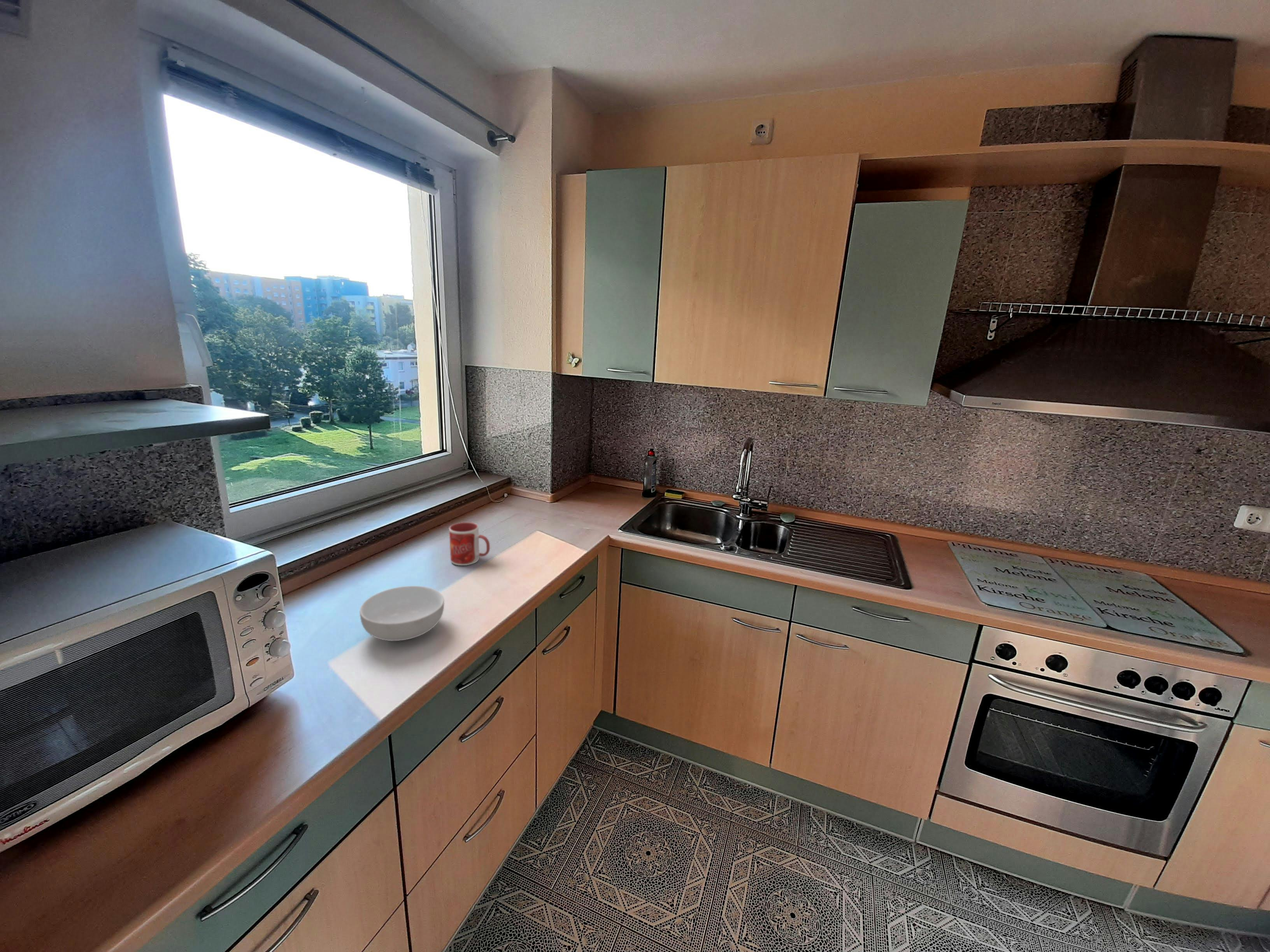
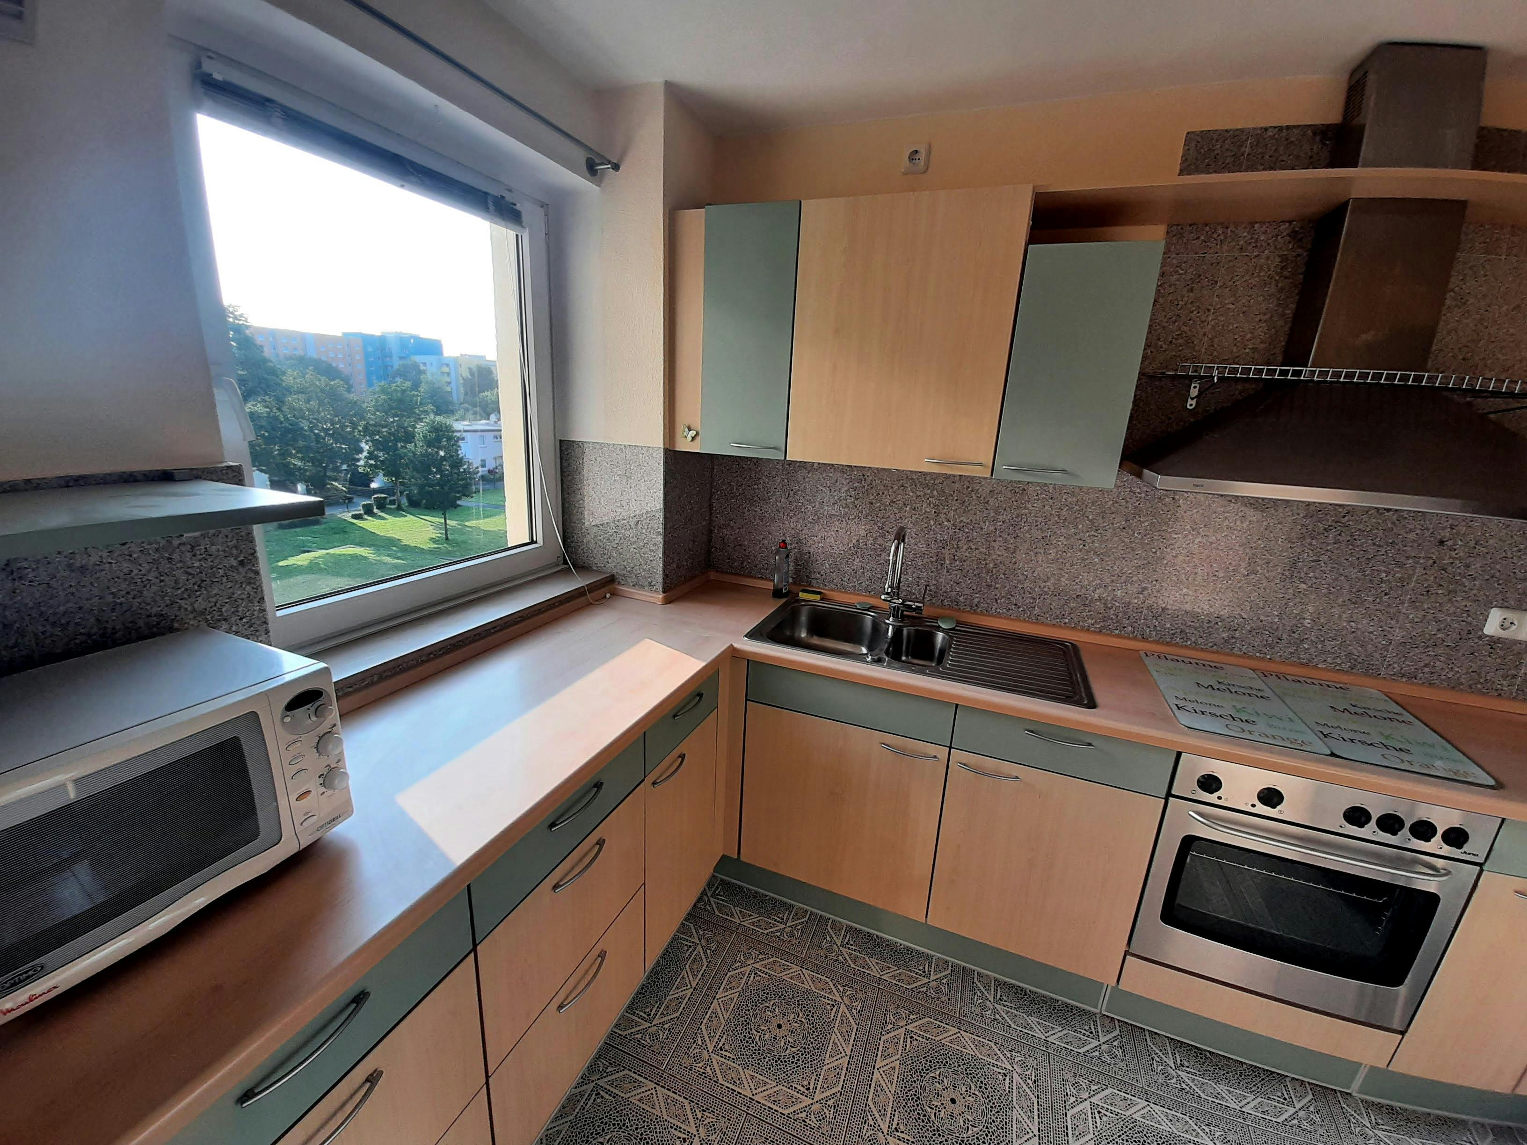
- cereal bowl [359,586,445,641]
- mug [449,522,490,566]
